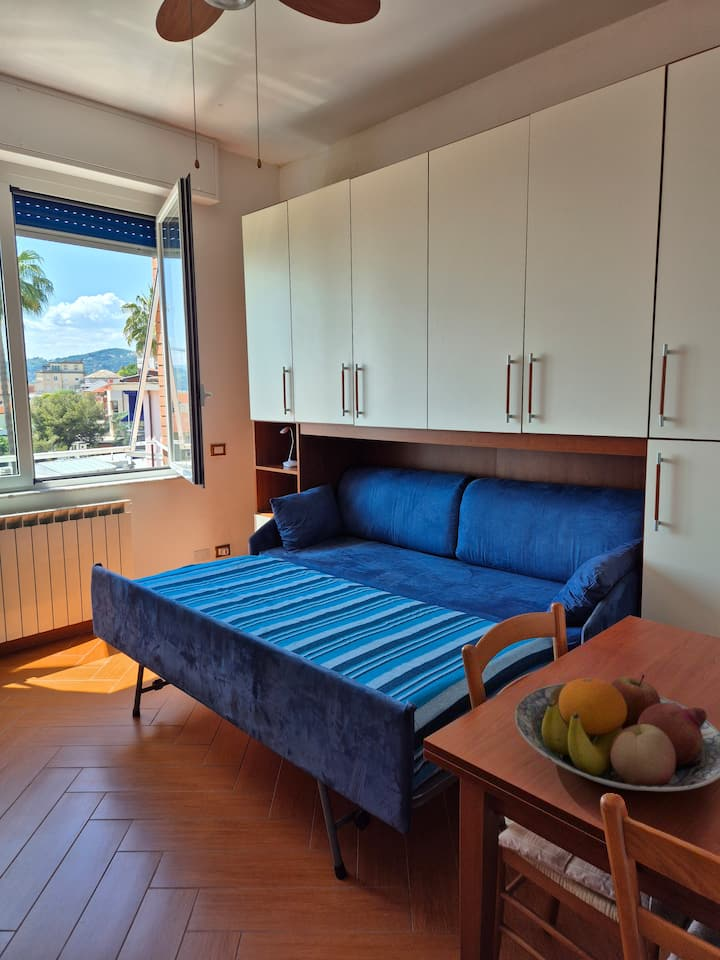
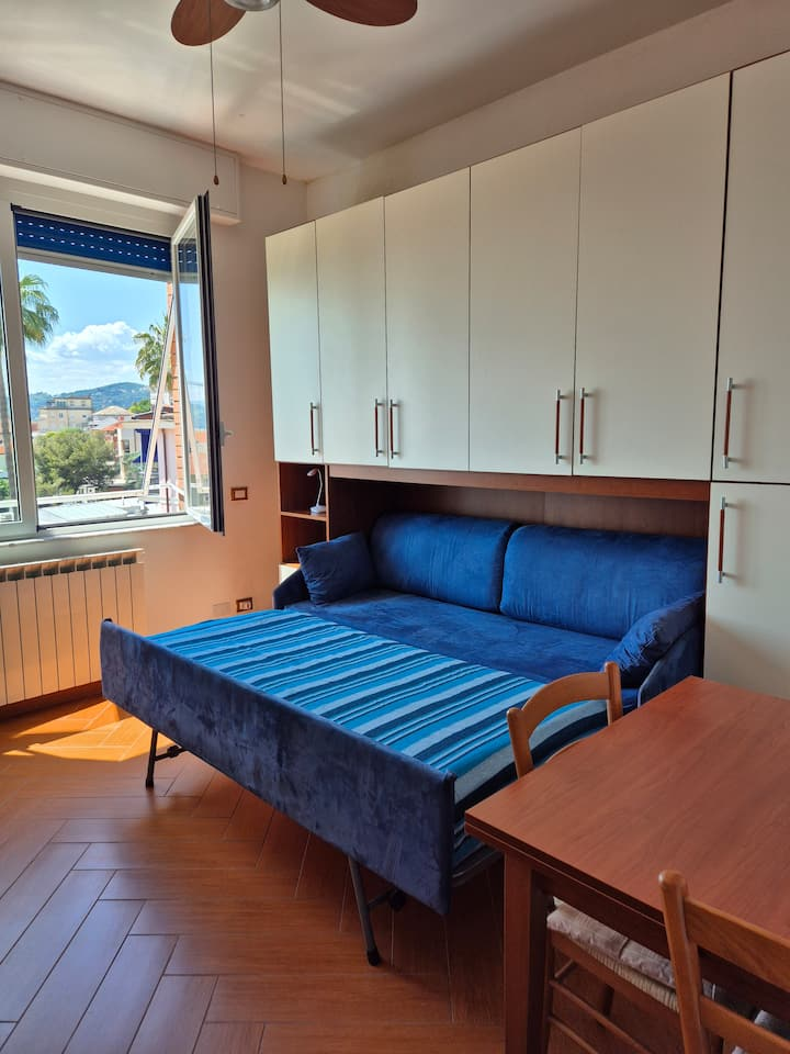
- fruit bowl [514,673,720,792]
